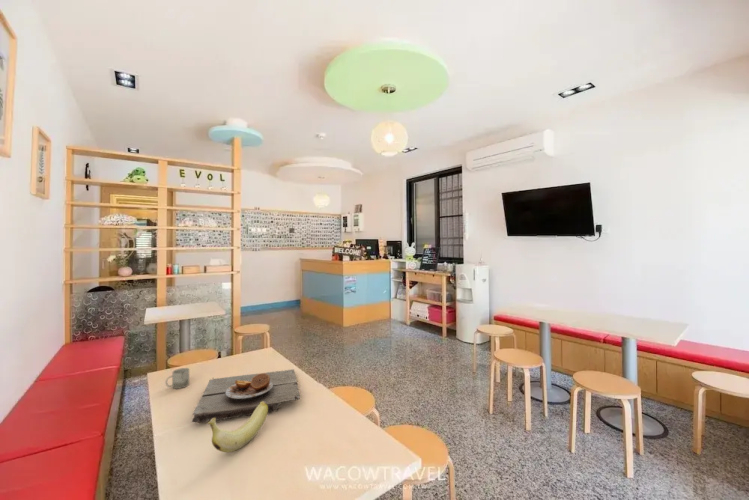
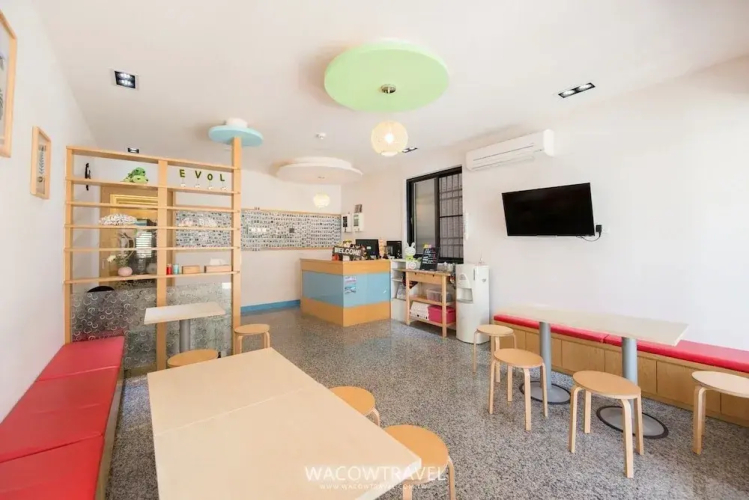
- cup [165,367,190,390]
- banana [206,401,269,453]
- plate [191,368,301,424]
